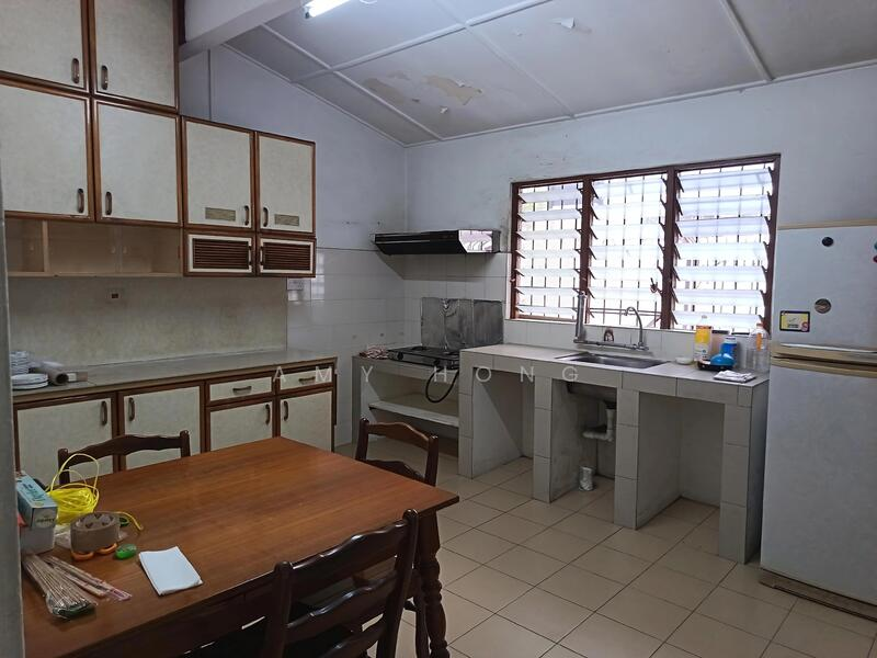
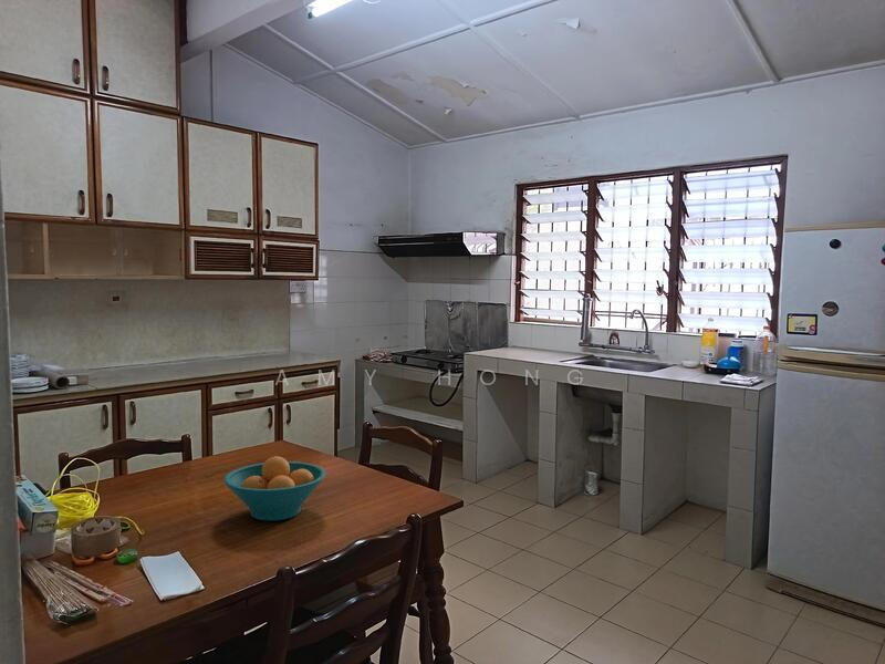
+ fruit bowl [222,455,327,522]
